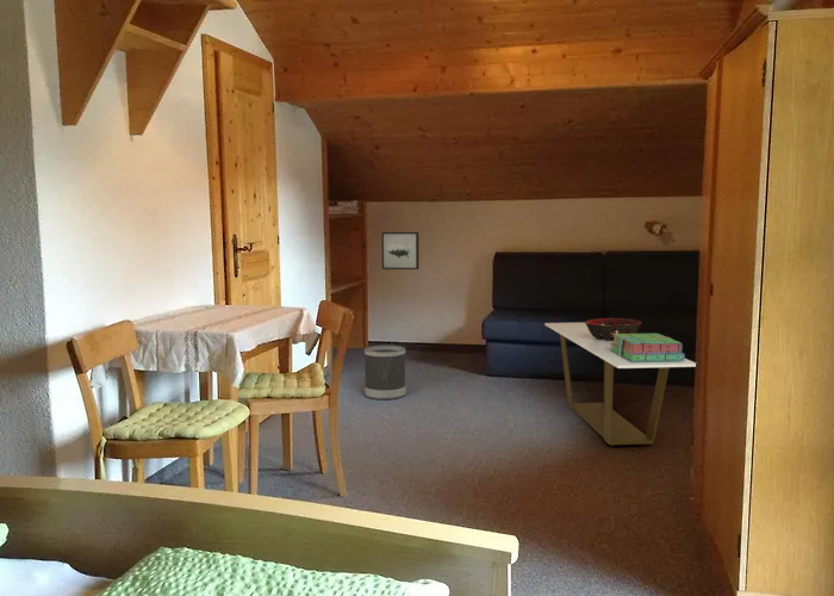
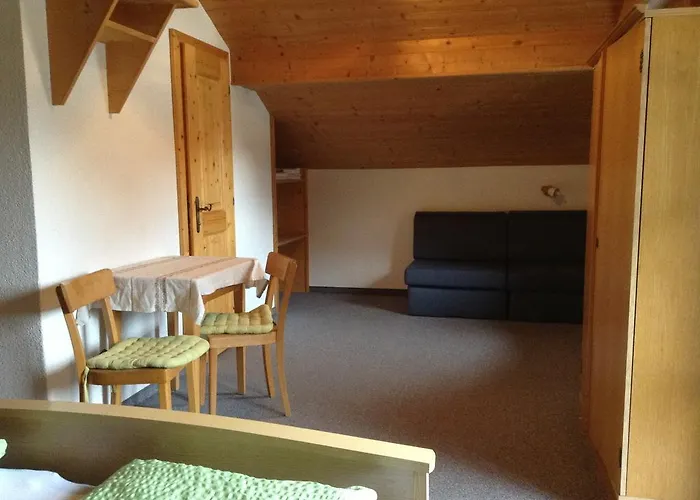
- decorative bowl [584,317,642,341]
- coffee table [543,322,697,447]
- wall art [381,231,419,271]
- stack of books [610,333,686,362]
- wastebasket [363,344,407,401]
